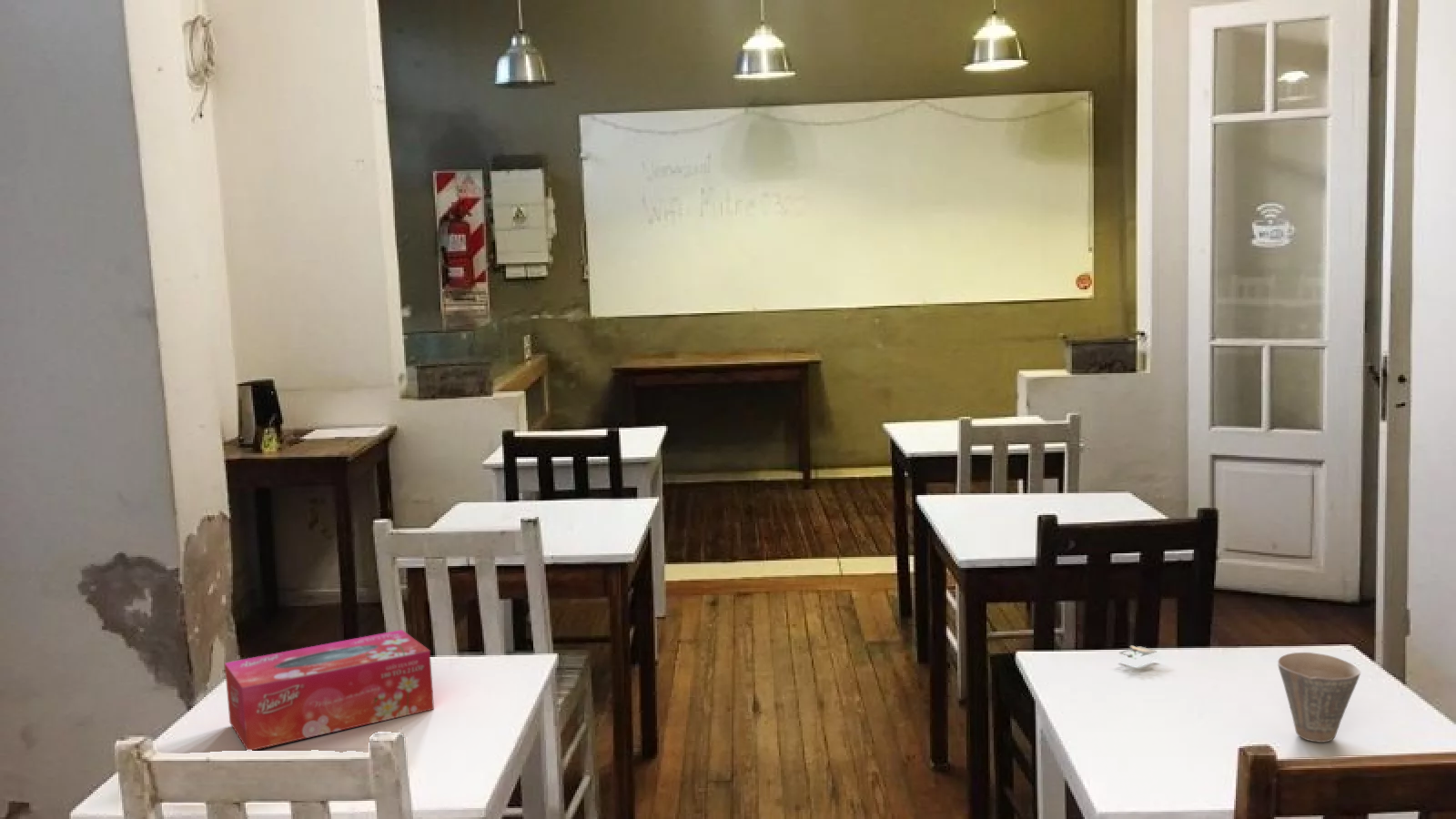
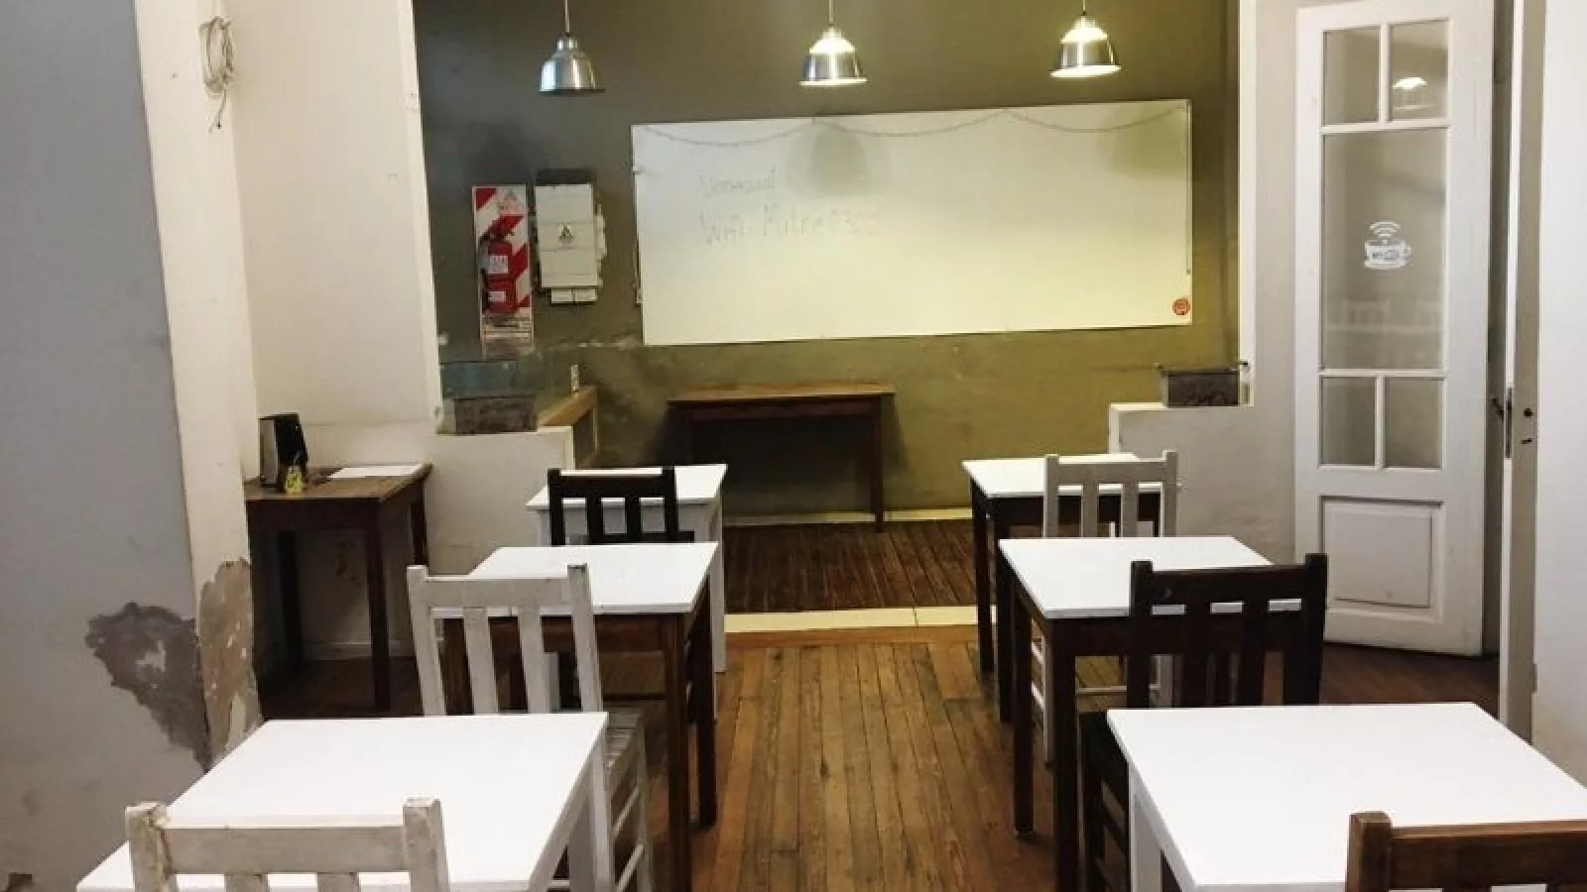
- cup [1277,652,1361,743]
- tissue box [224,629,435,751]
- candle [1118,644,1158,667]
